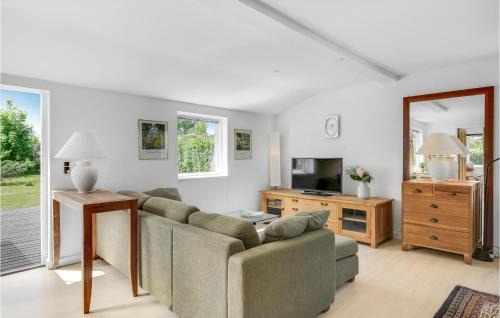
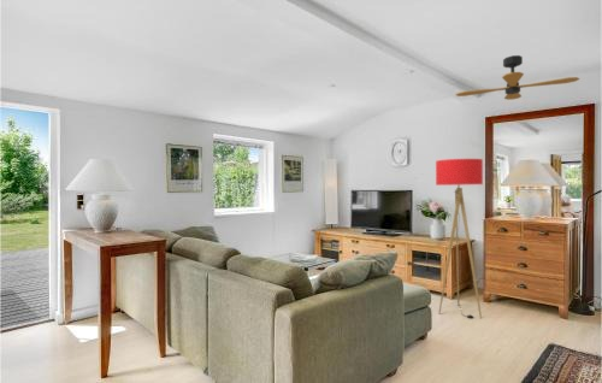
+ floor lamp [435,158,484,319]
+ ceiling fan [454,54,580,101]
